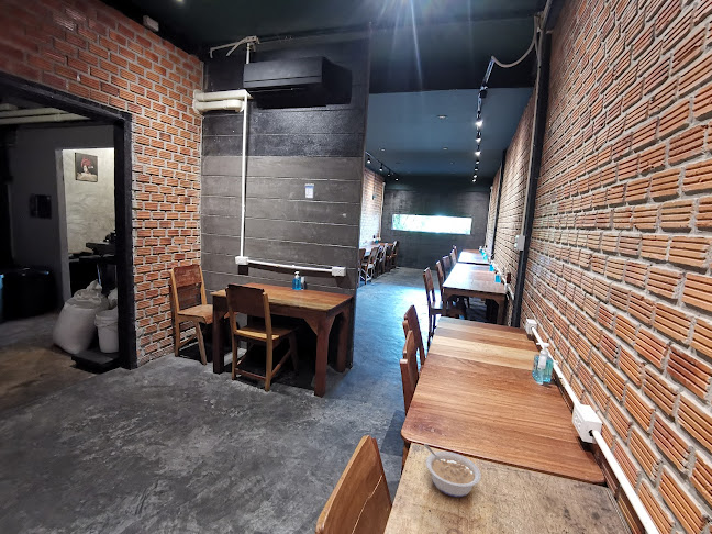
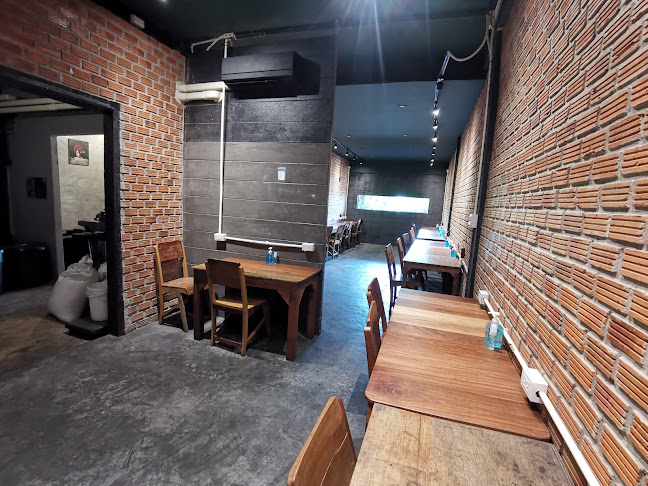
- legume [423,443,482,498]
